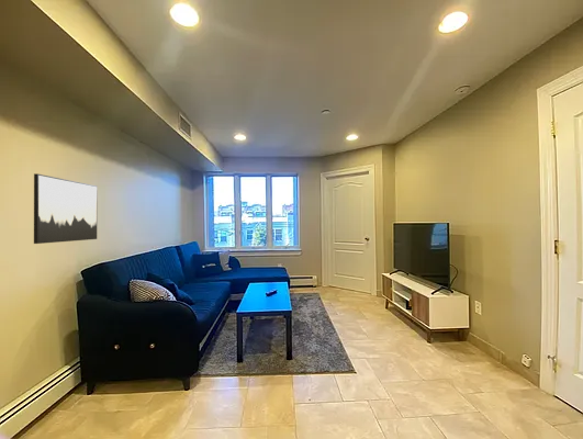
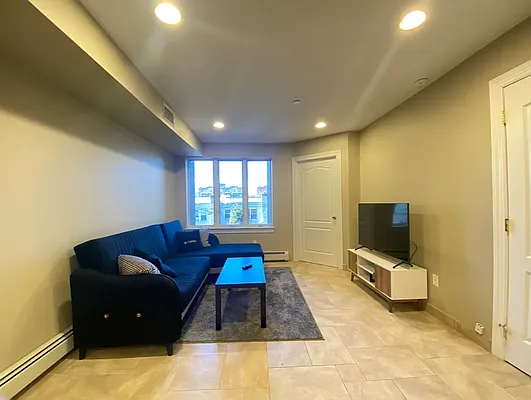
- wall art [33,172,98,245]
